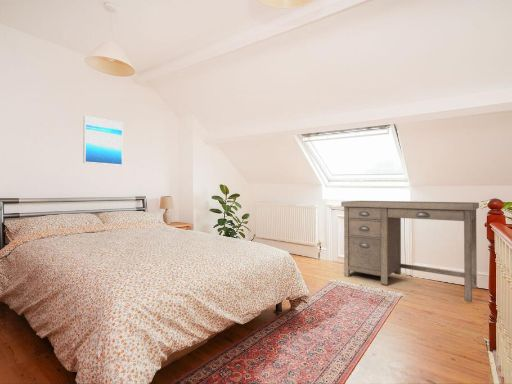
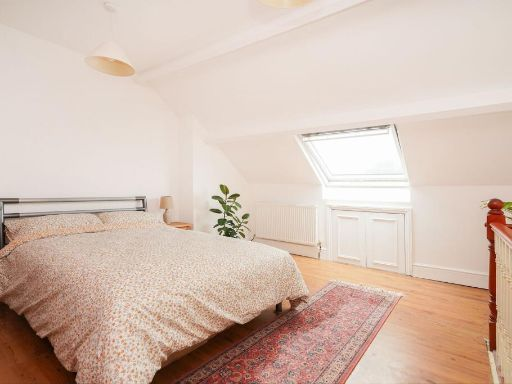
- desk [340,200,480,303]
- wall art [82,115,124,167]
